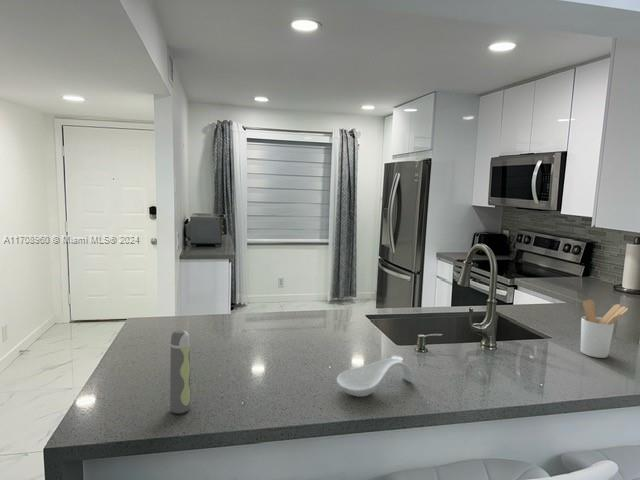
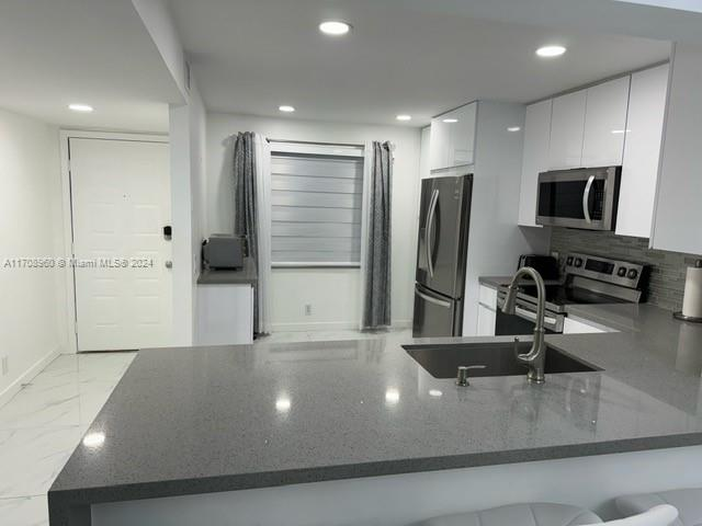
- spray bottle [169,329,192,414]
- spoon rest [336,357,415,398]
- utensil holder [579,299,629,359]
